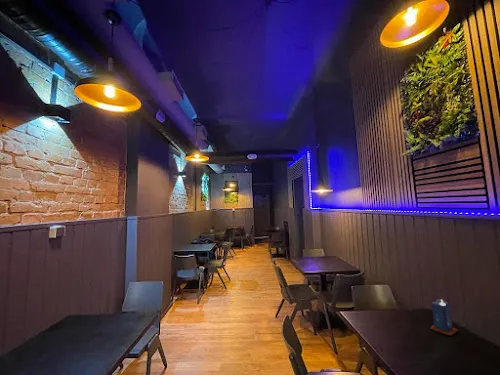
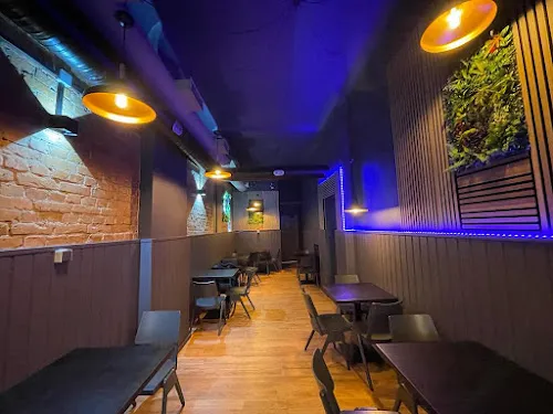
- candle [430,298,459,337]
